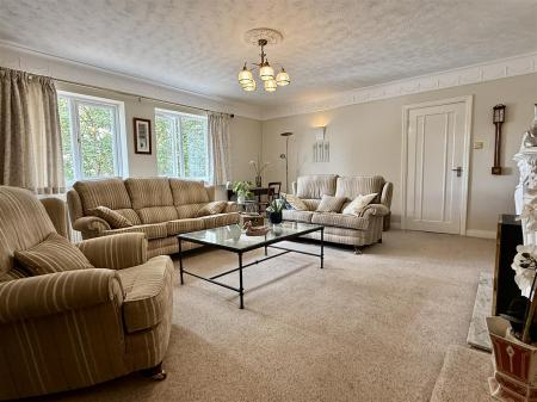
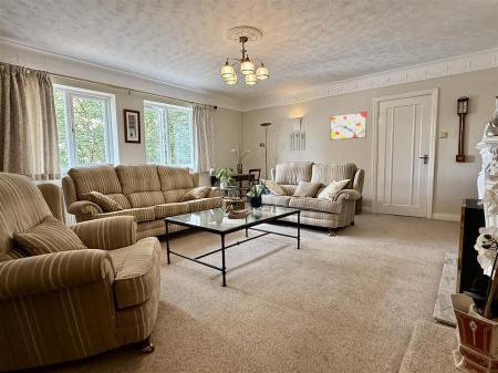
+ wall art [329,111,367,141]
